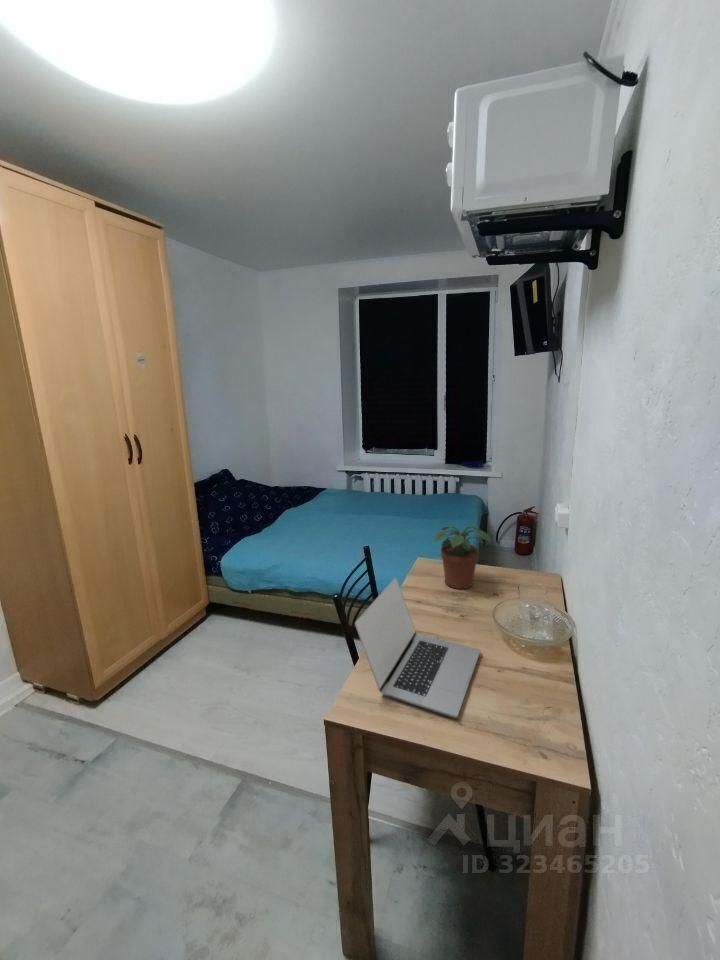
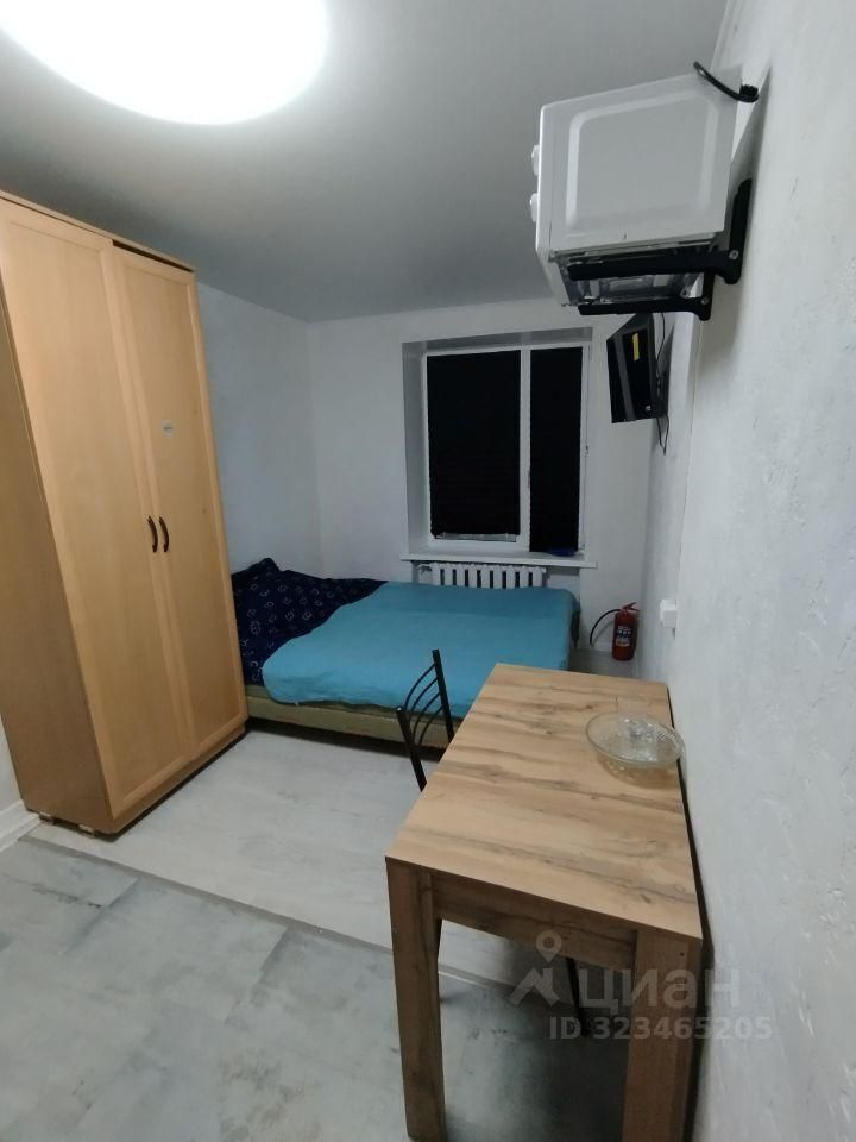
- potted plant [432,524,492,590]
- laptop [354,576,481,719]
